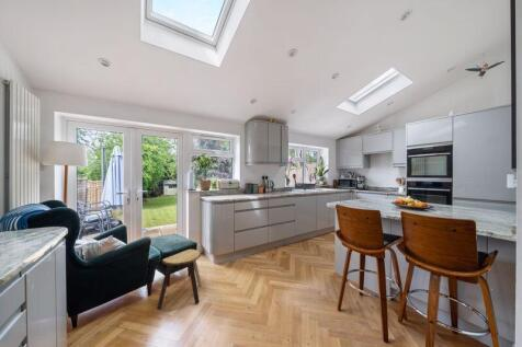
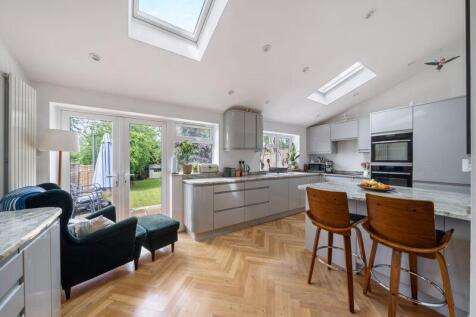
- stool [156,248,203,311]
